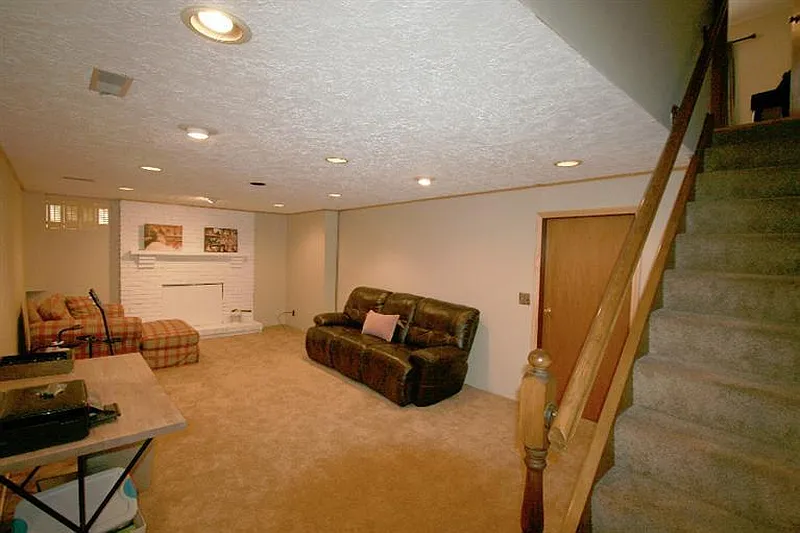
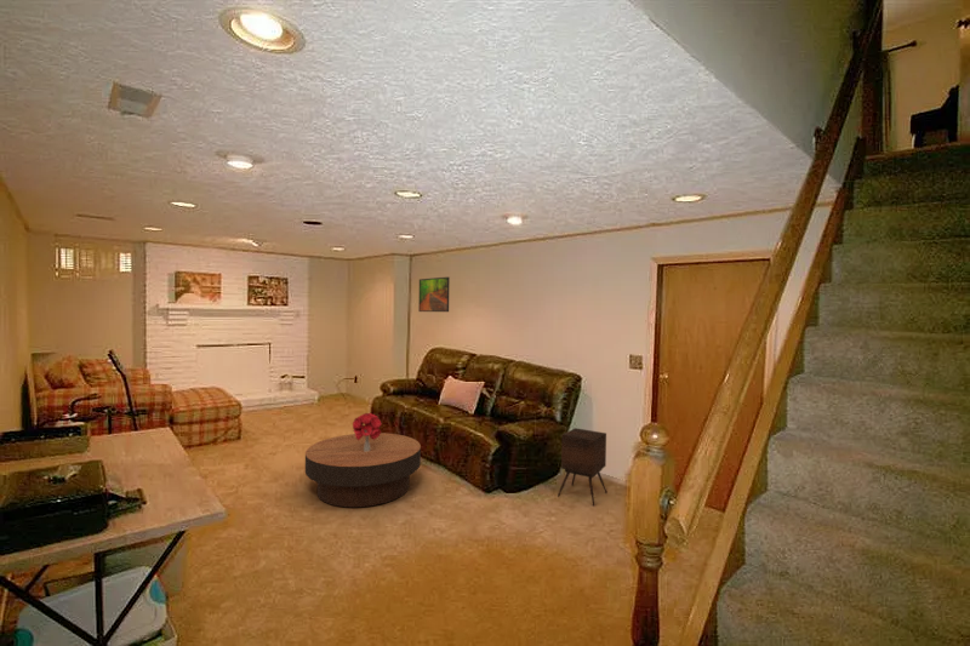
+ side table [557,427,609,507]
+ bouquet [352,412,382,452]
+ coffee table [304,431,422,508]
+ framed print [417,276,451,313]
